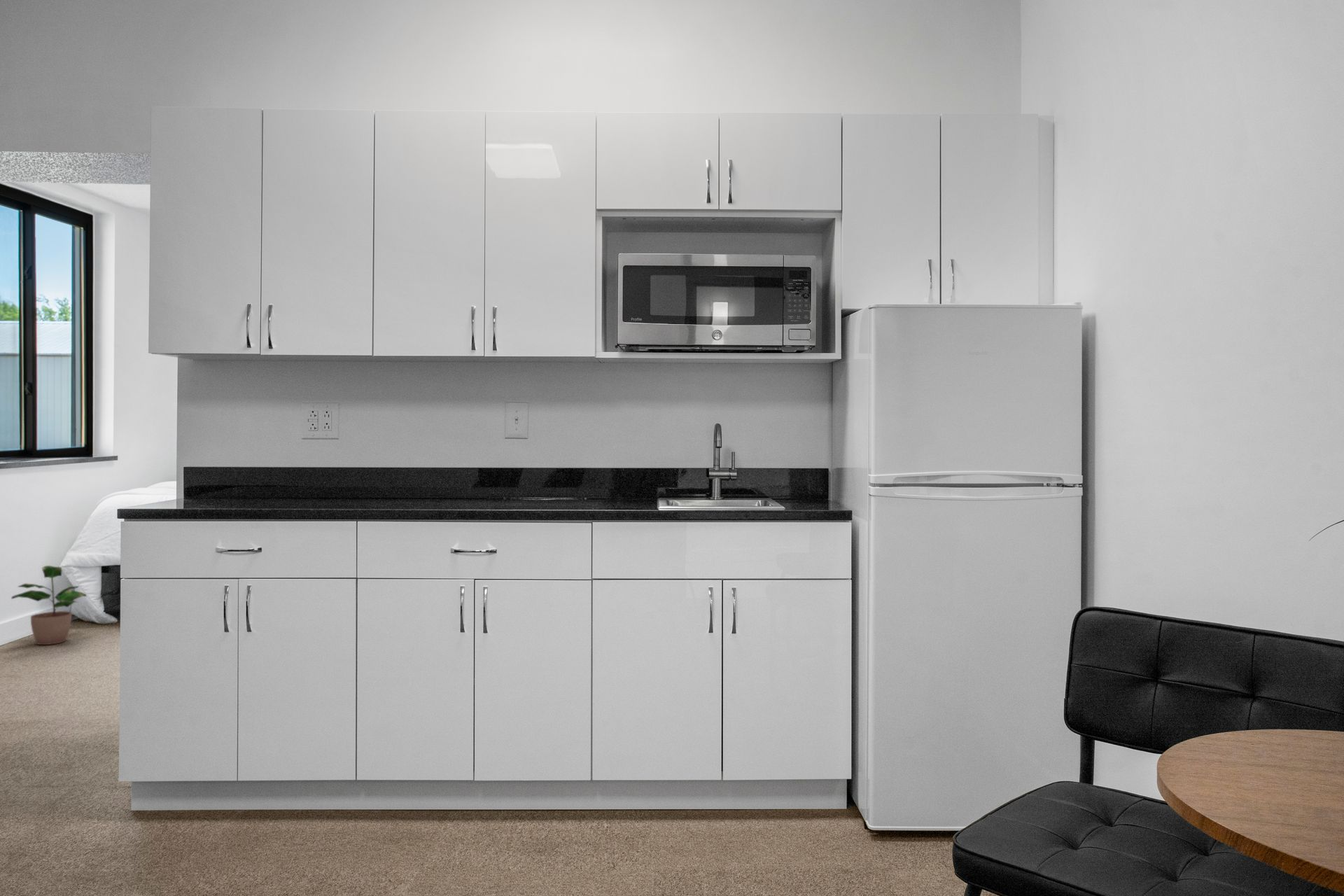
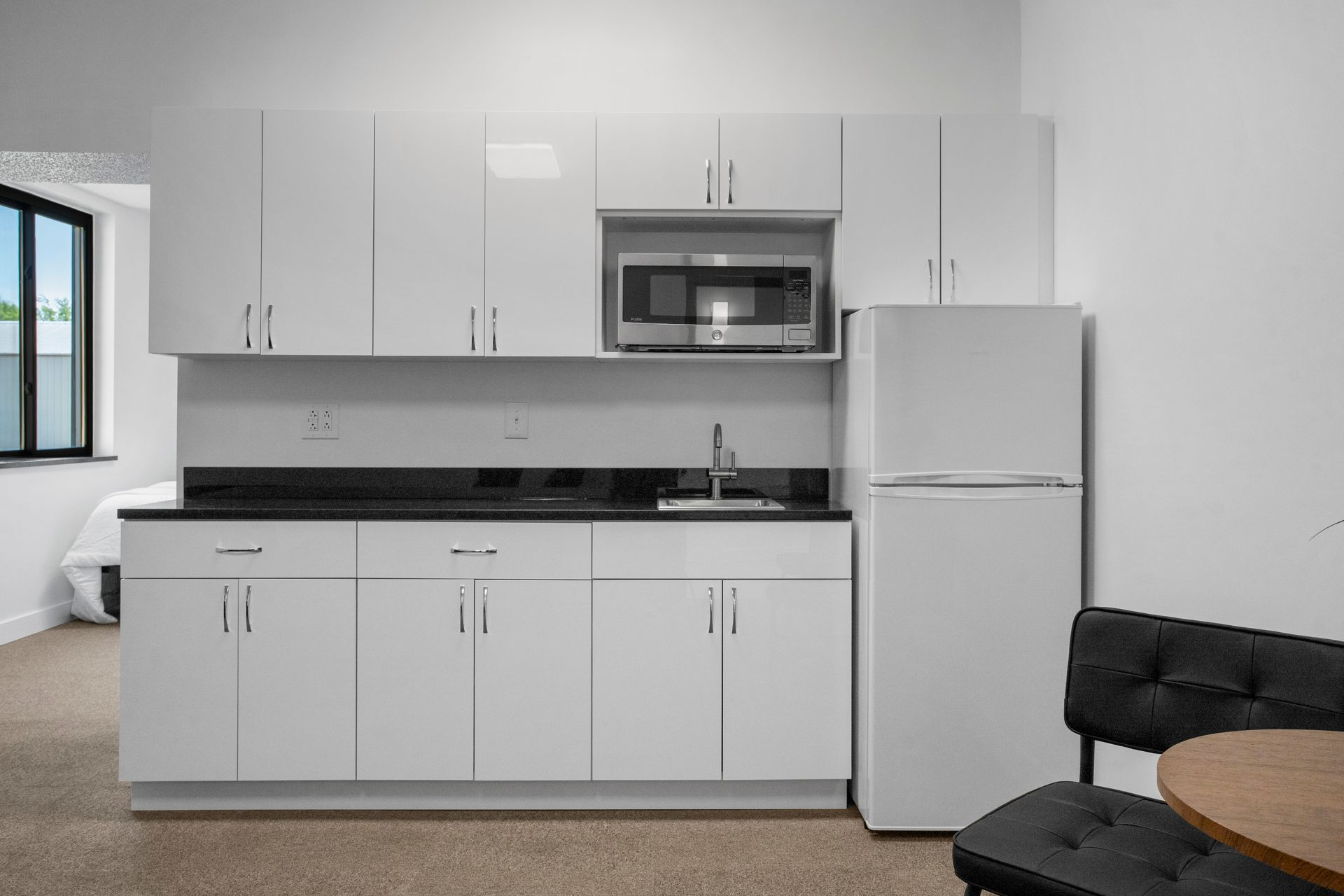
- potted plant [10,565,87,645]
